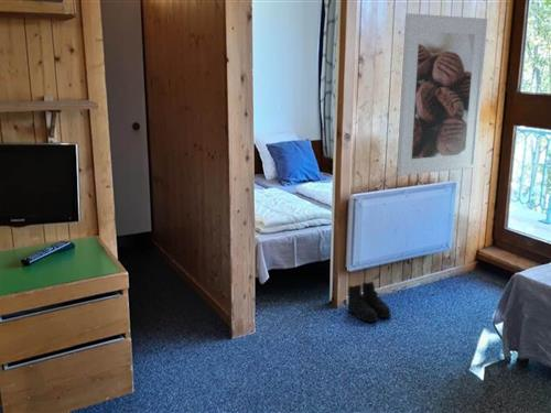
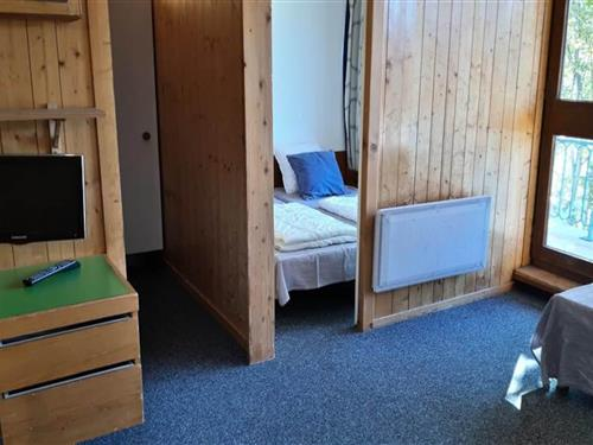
- boots [346,281,392,323]
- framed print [396,12,488,176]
